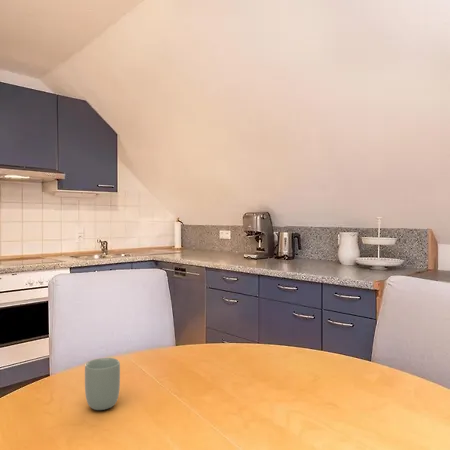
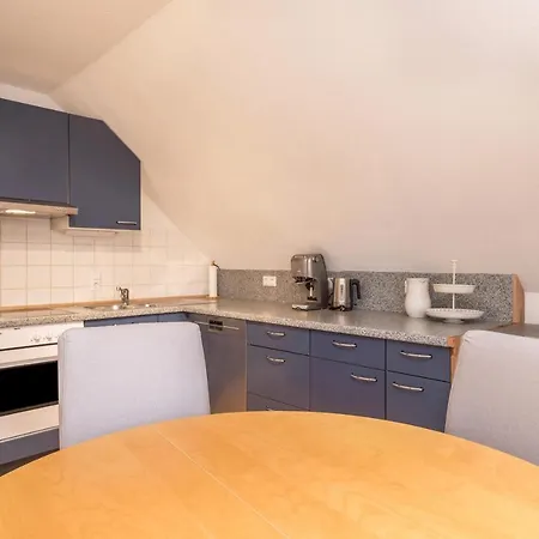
- cup [84,357,121,411]
